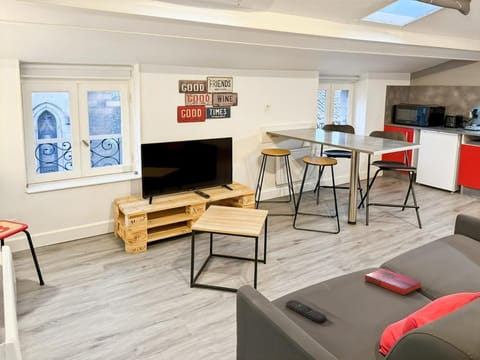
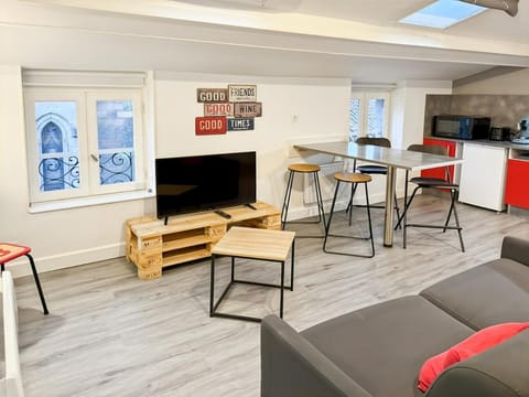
- hardback book [364,268,422,296]
- remote control [285,299,327,323]
